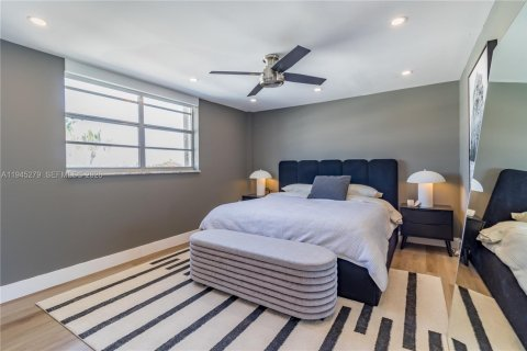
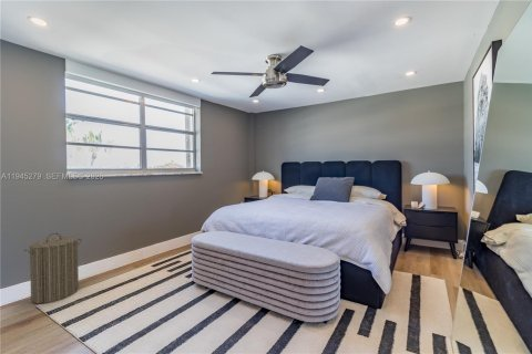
+ laundry hamper [22,232,83,304]
